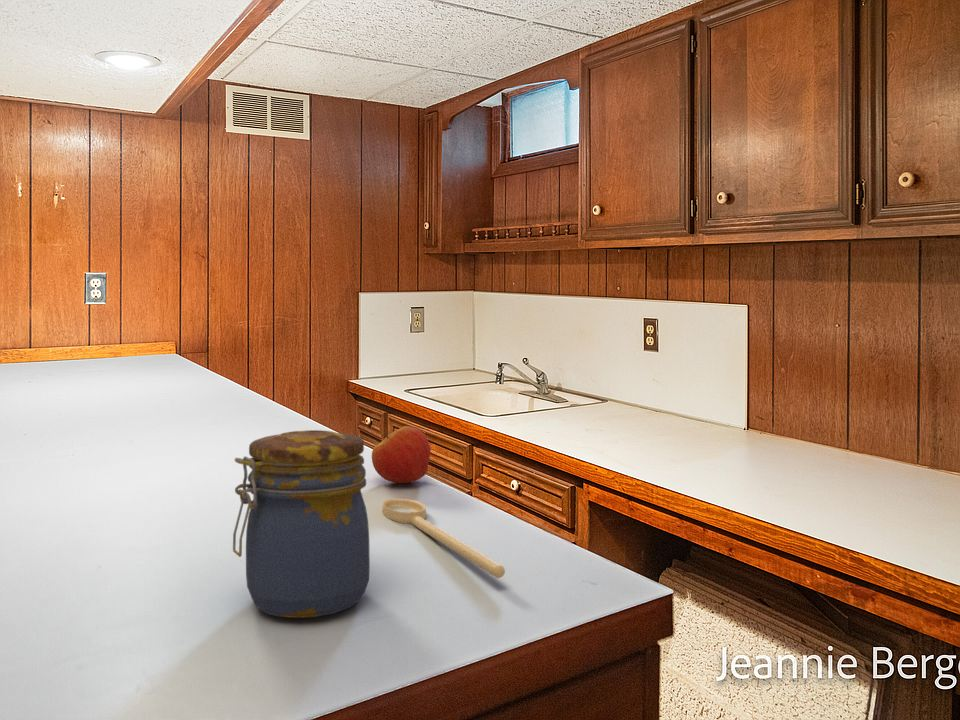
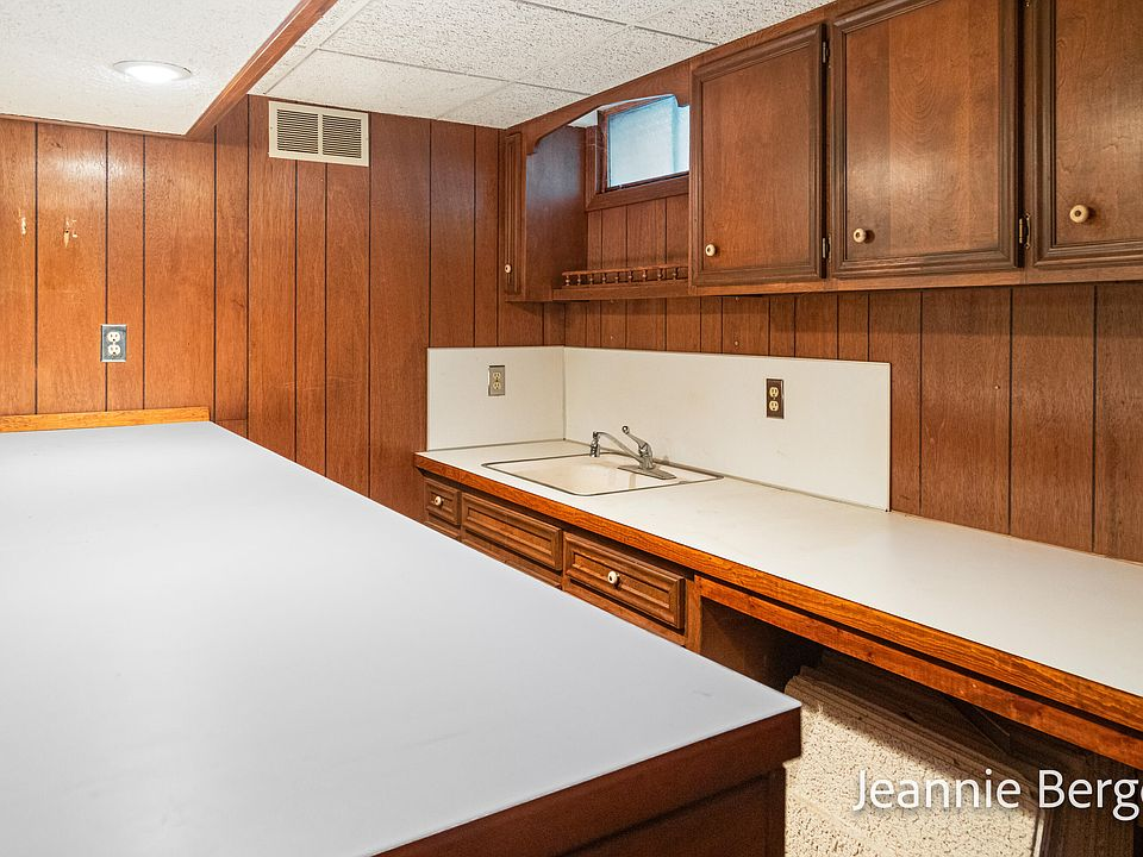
- apple [371,425,431,484]
- spoon [382,498,506,579]
- jar [232,429,371,619]
